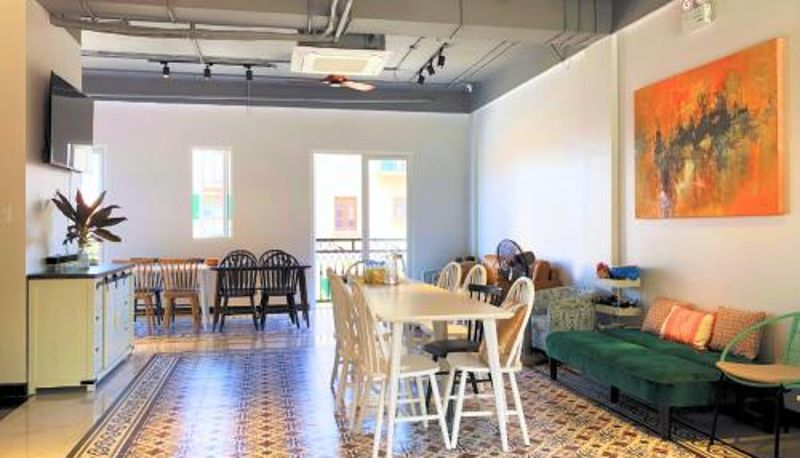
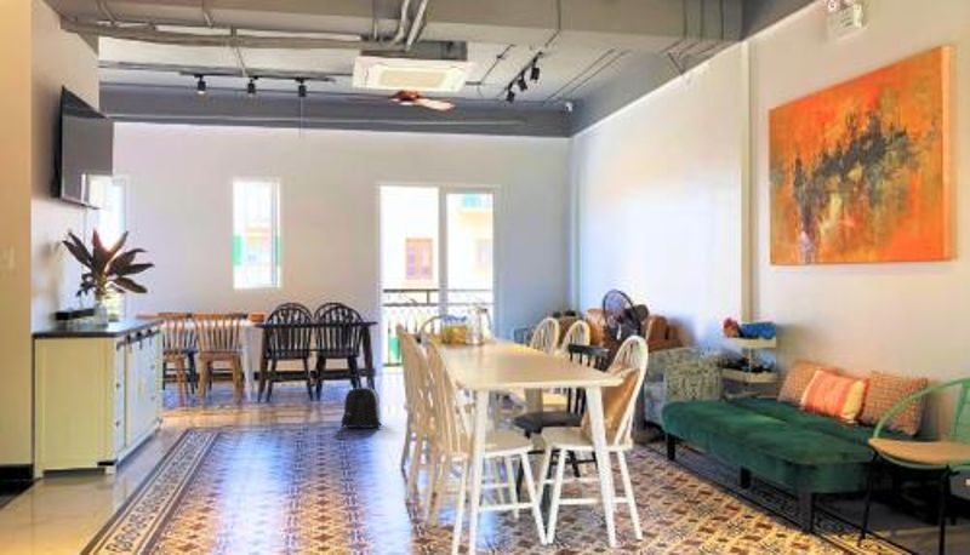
+ backpack [340,385,383,429]
